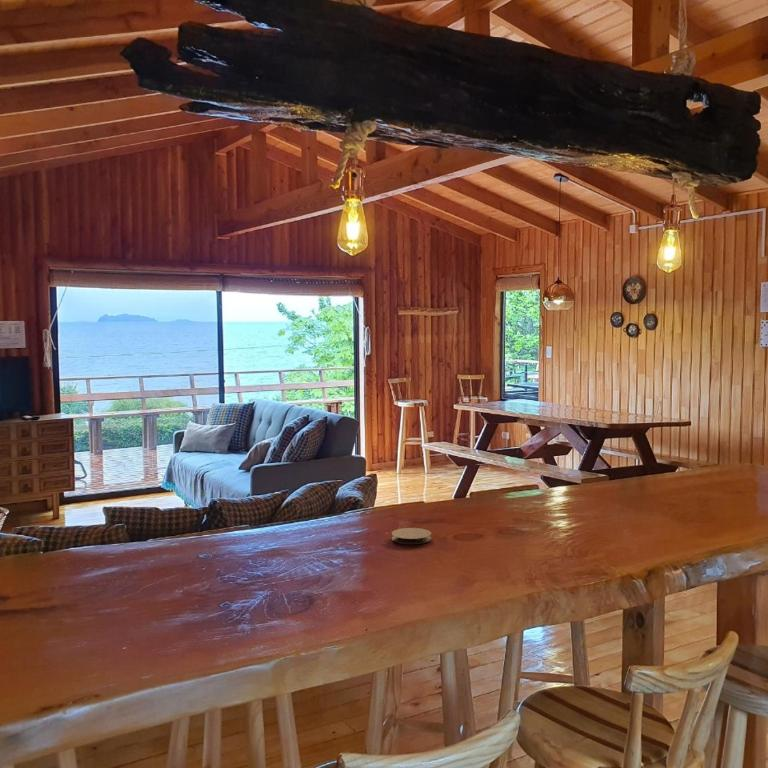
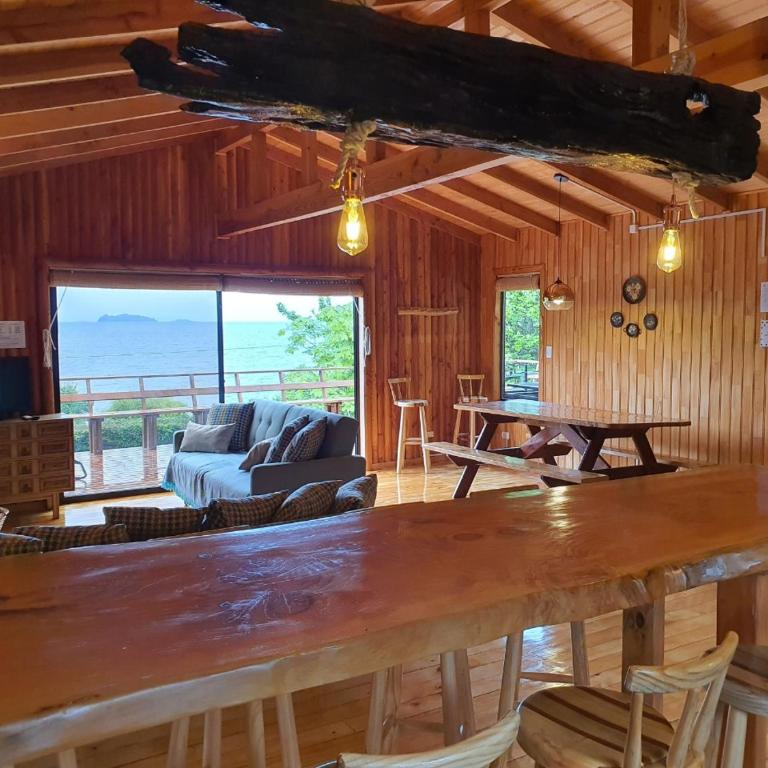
- coaster [391,527,432,545]
